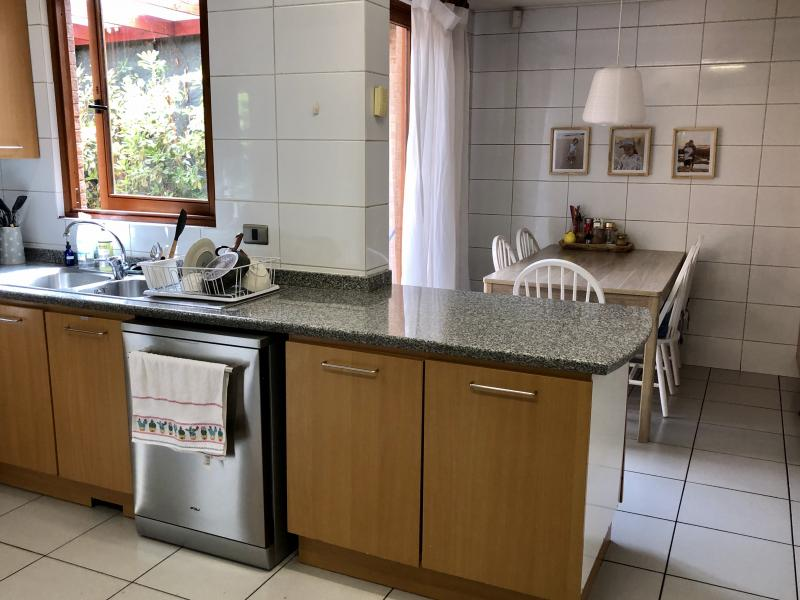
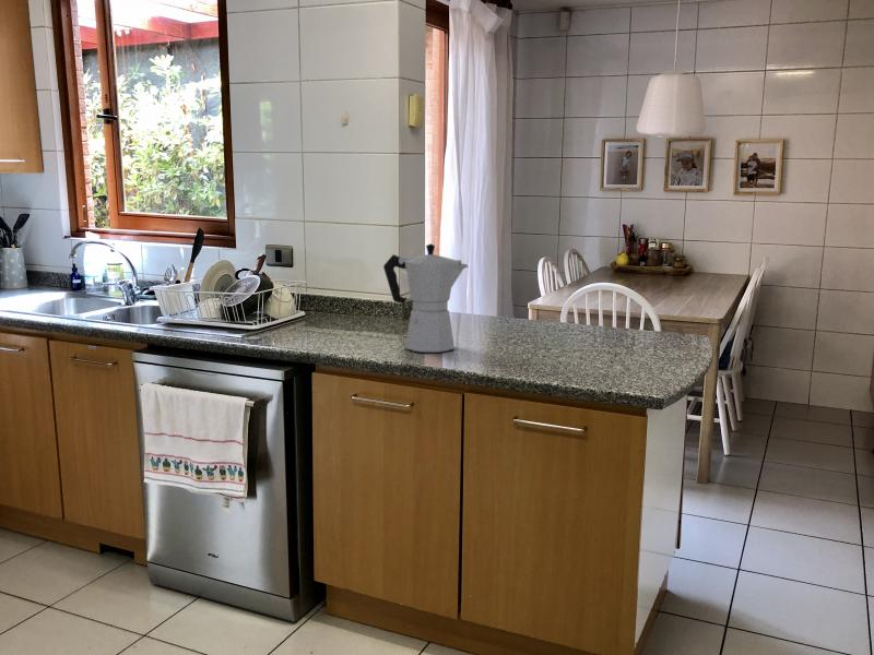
+ moka pot [382,242,469,354]
